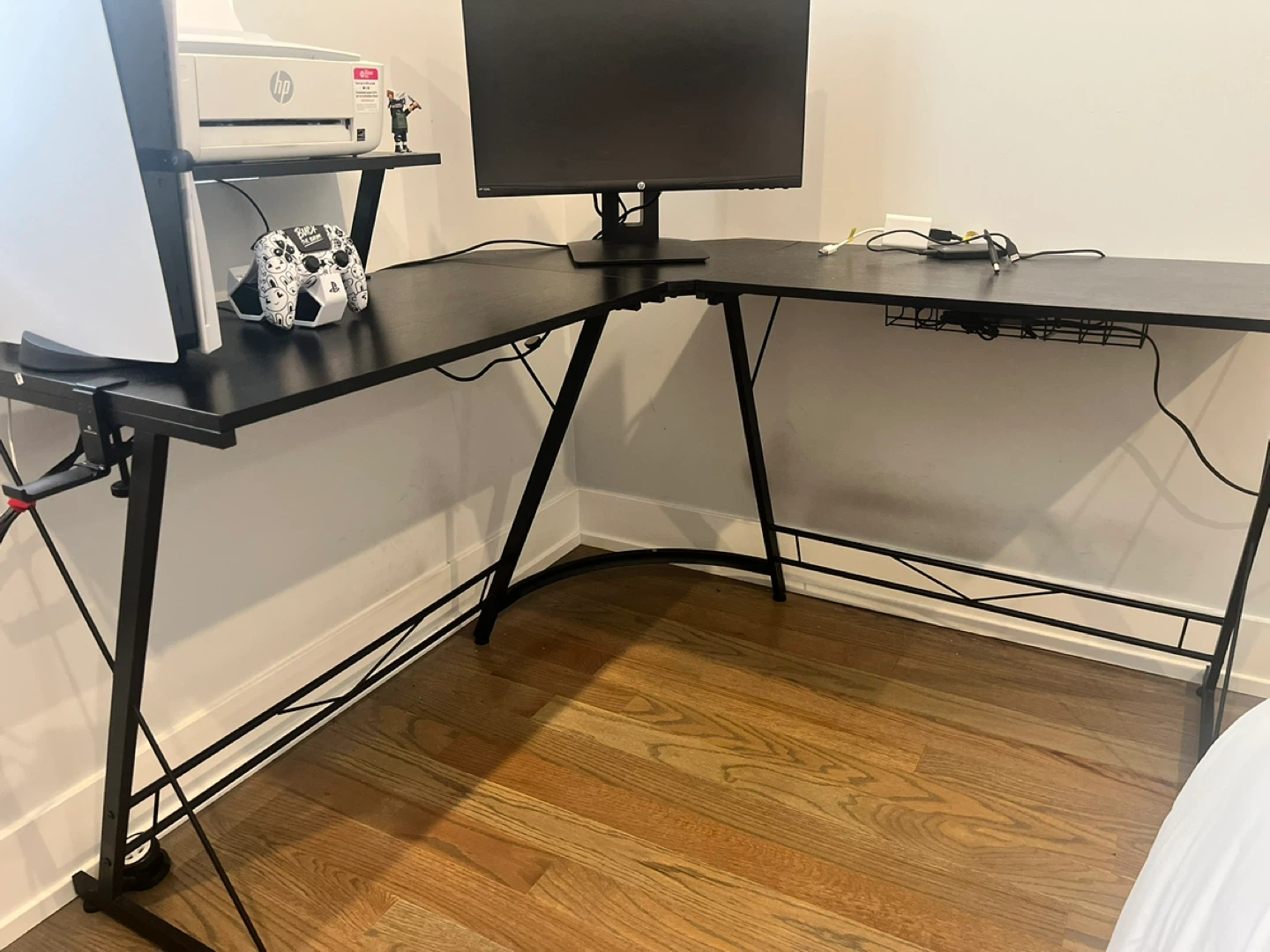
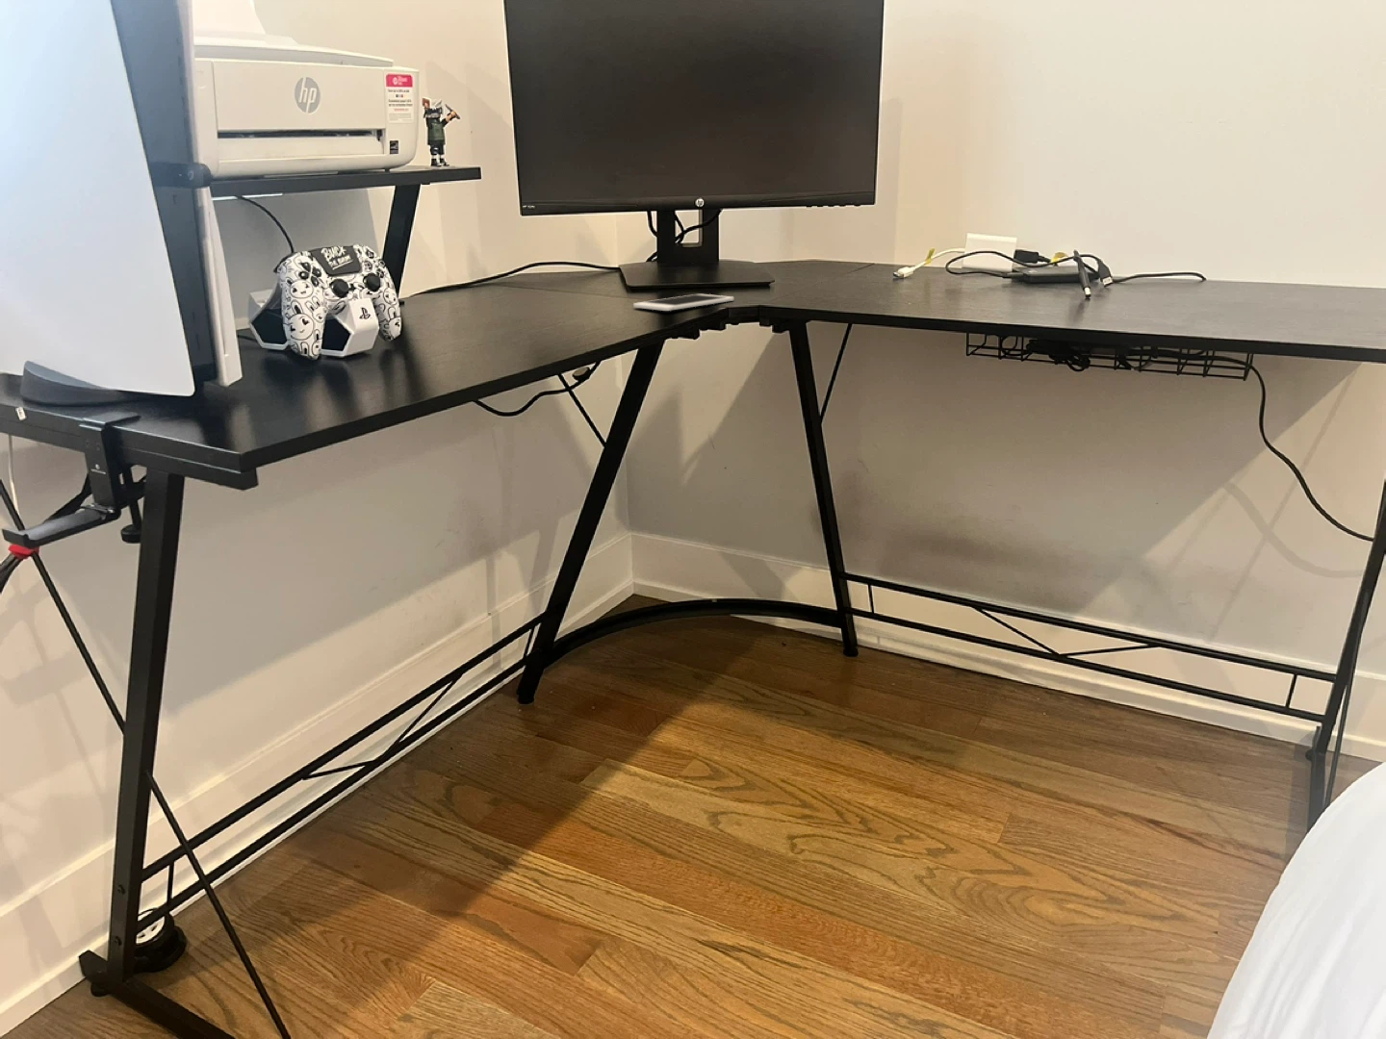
+ cell phone [632,294,734,312]
